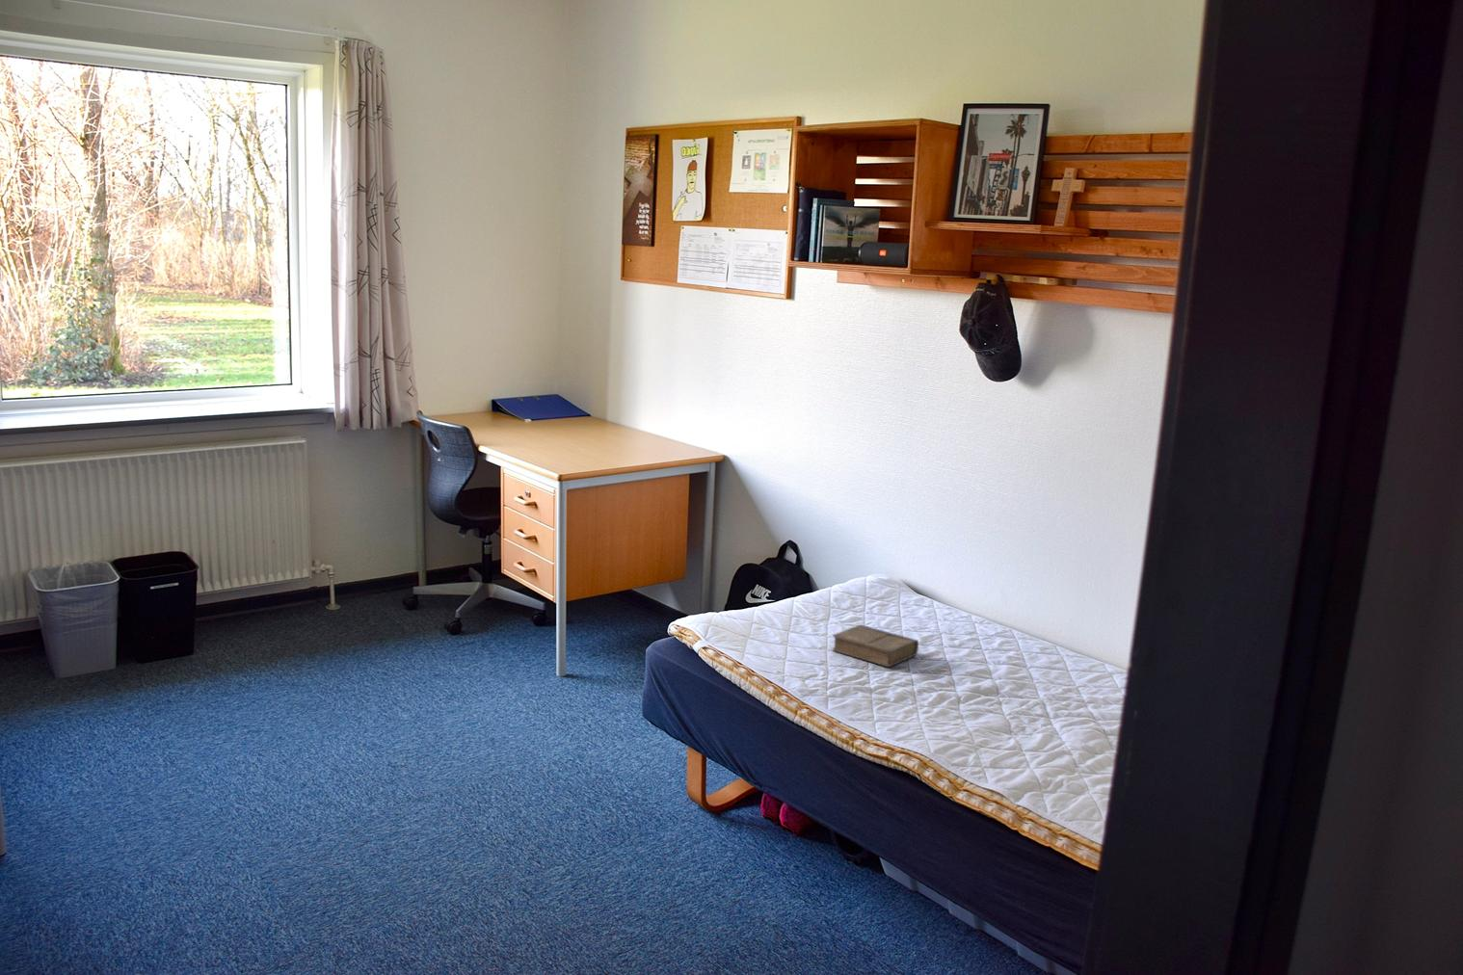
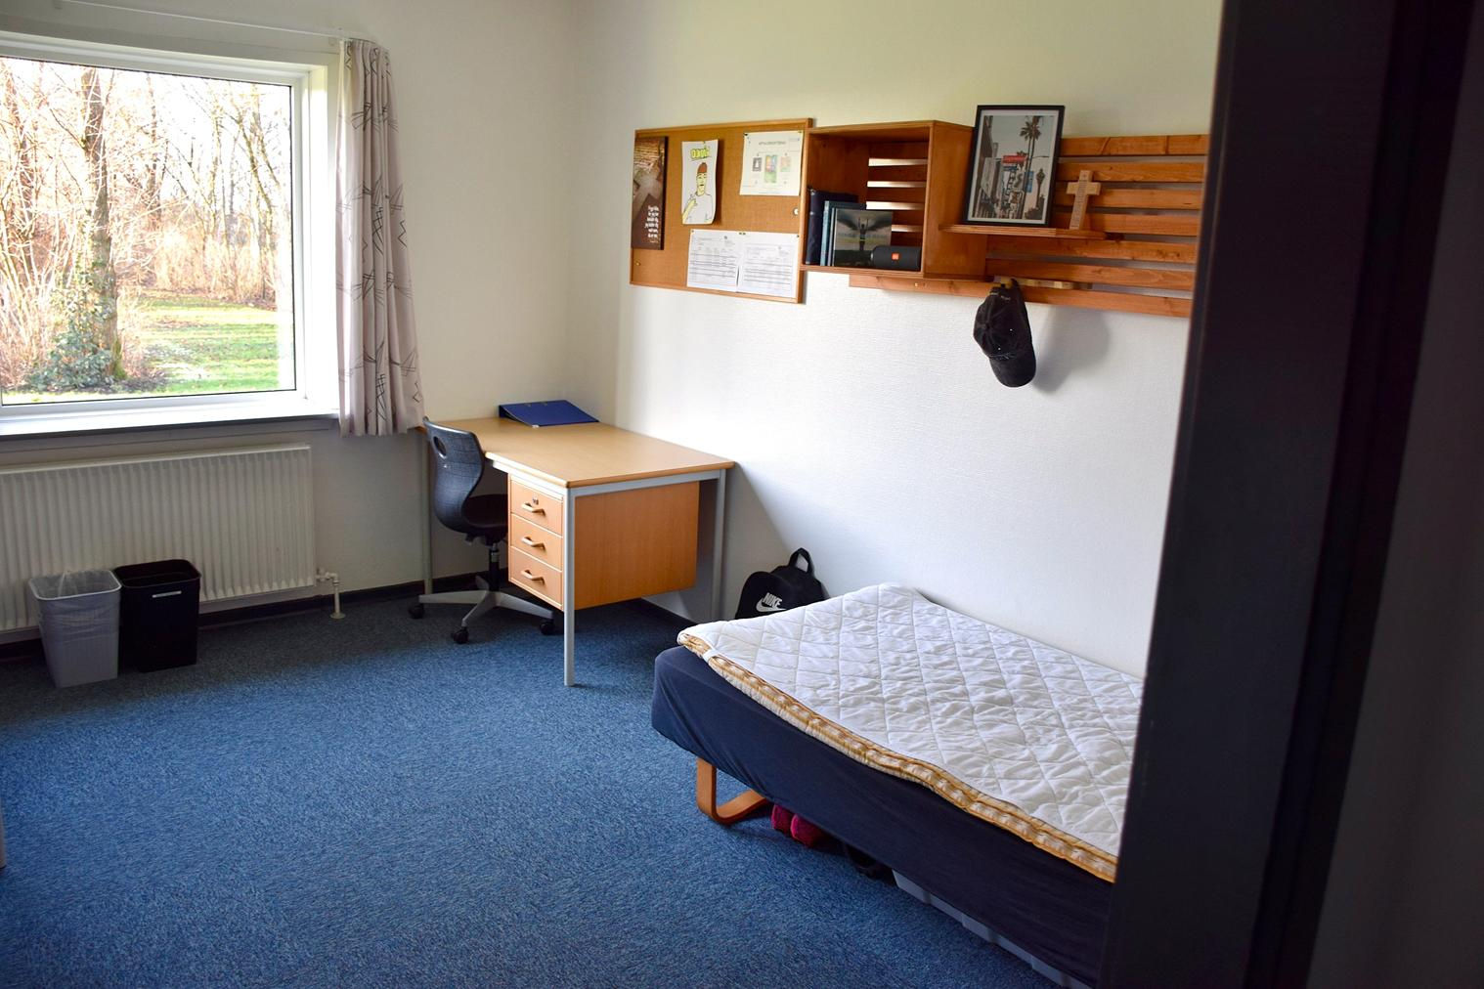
- book [832,624,920,668]
